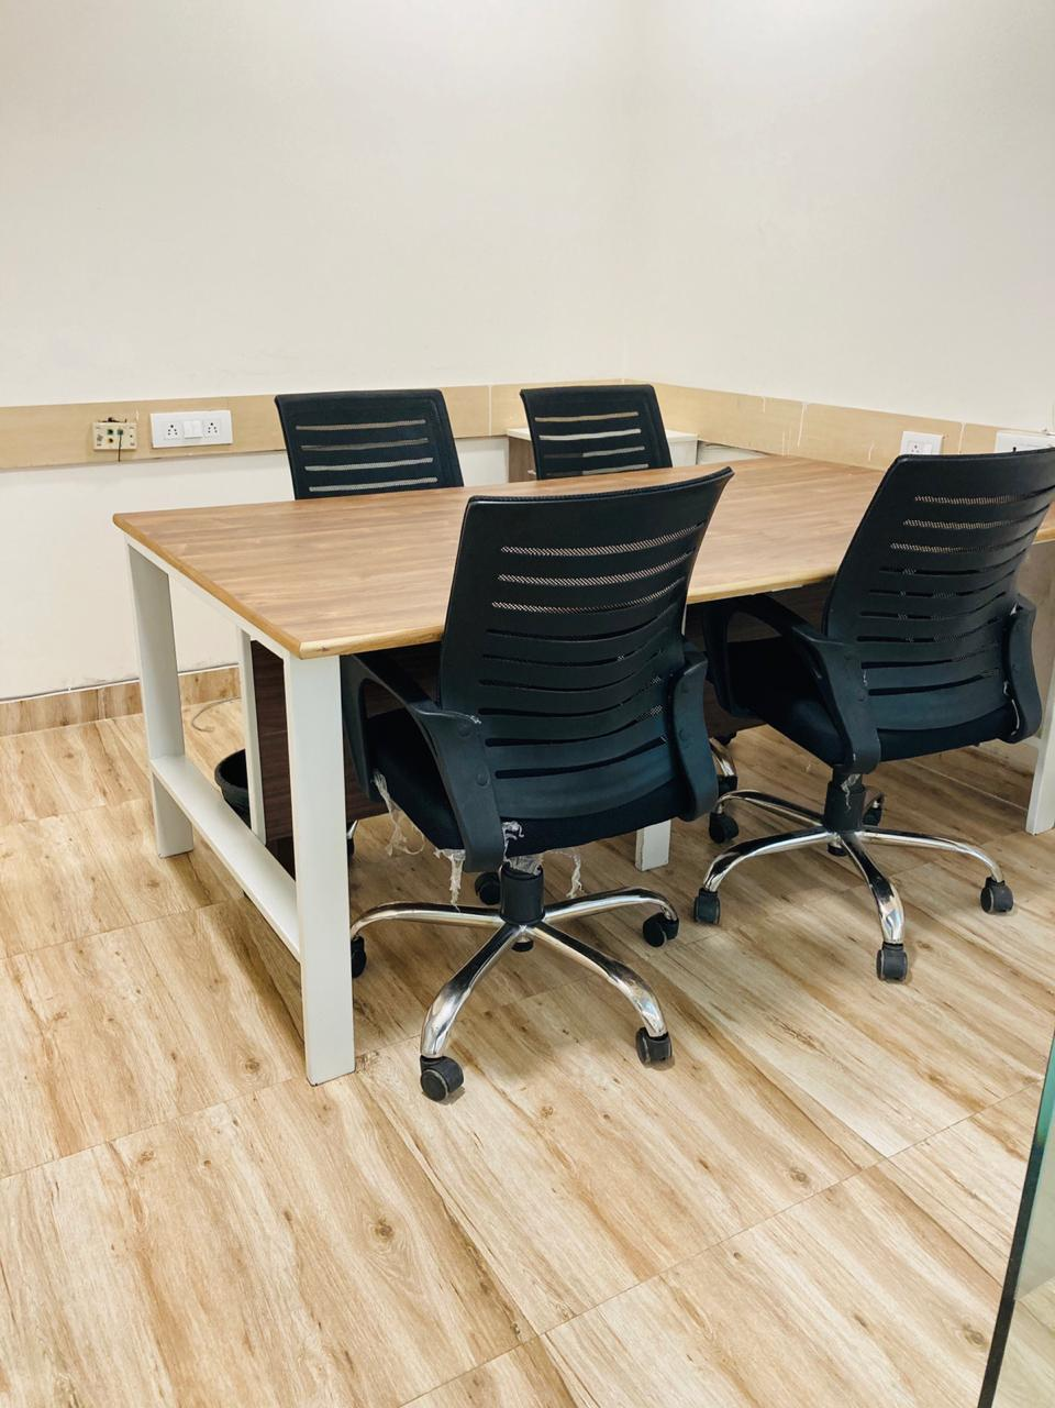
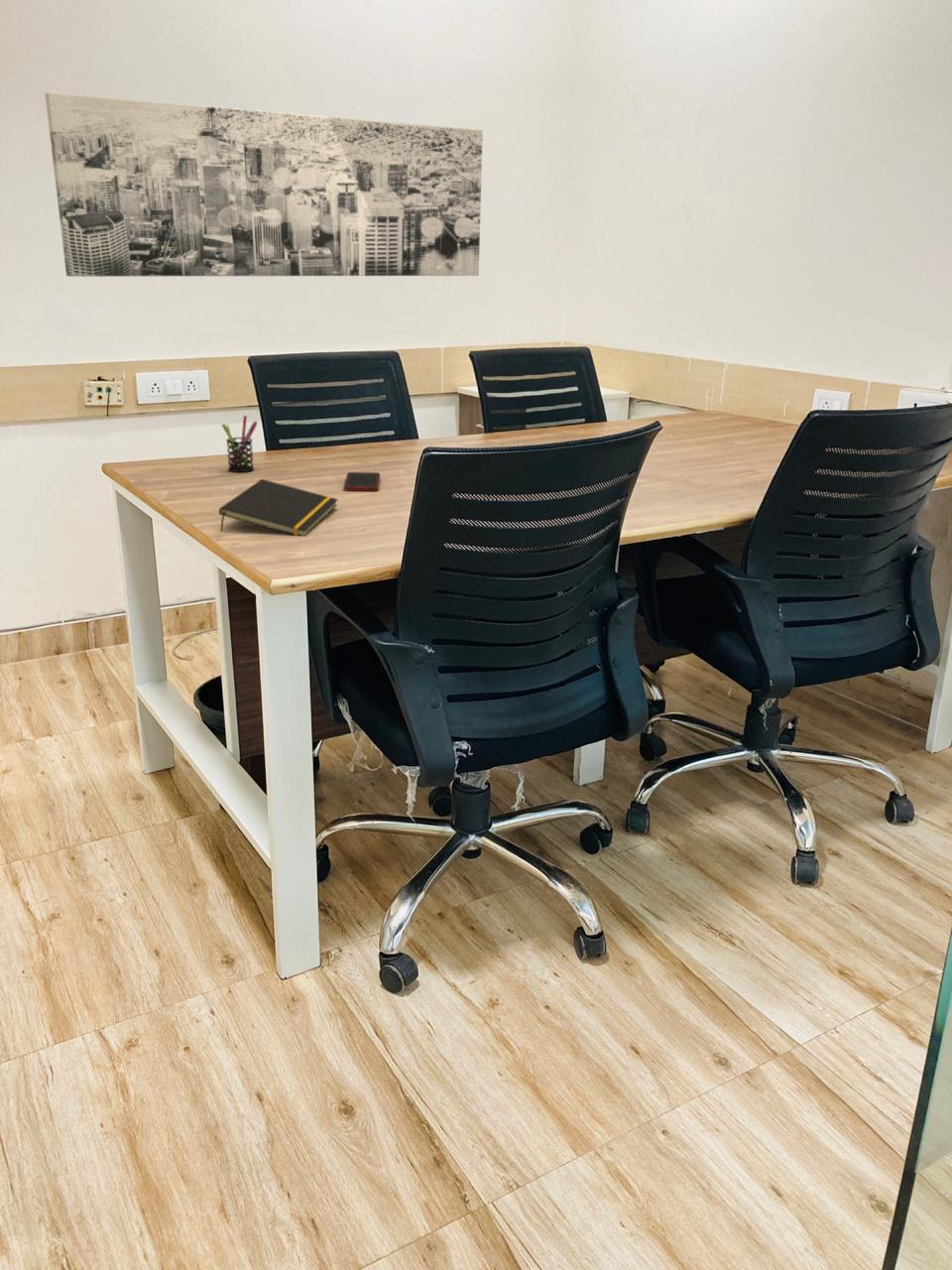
+ cell phone [343,471,381,492]
+ notepad [218,478,339,537]
+ wall art [44,91,484,278]
+ pen holder [221,415,258,473]
